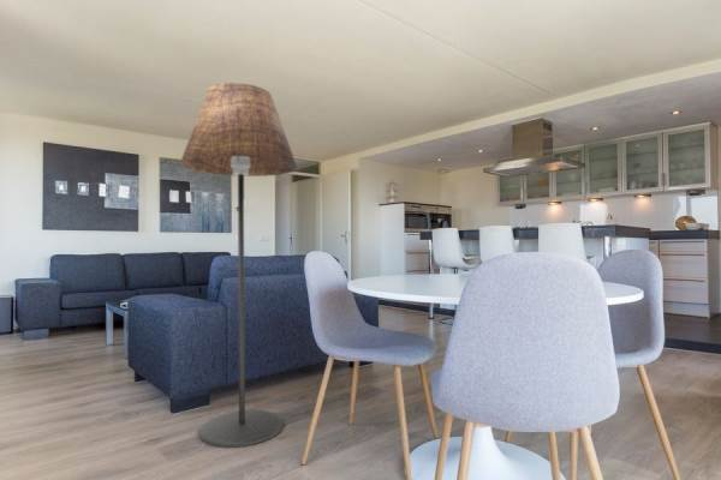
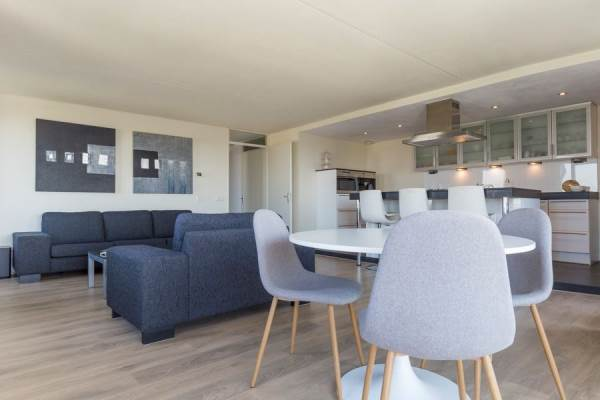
- floor lamp [179,82,299,449]
